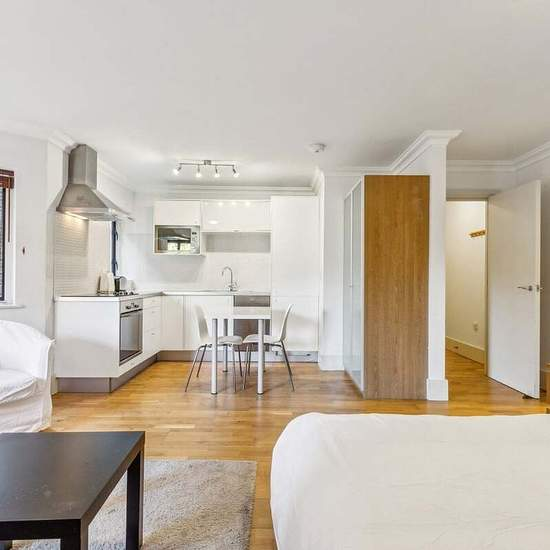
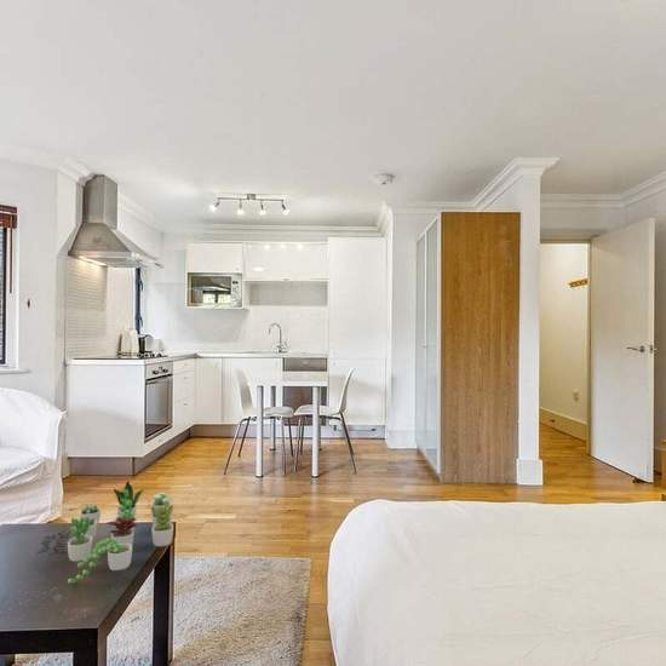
+ succulent plant [36,481,174,584]
